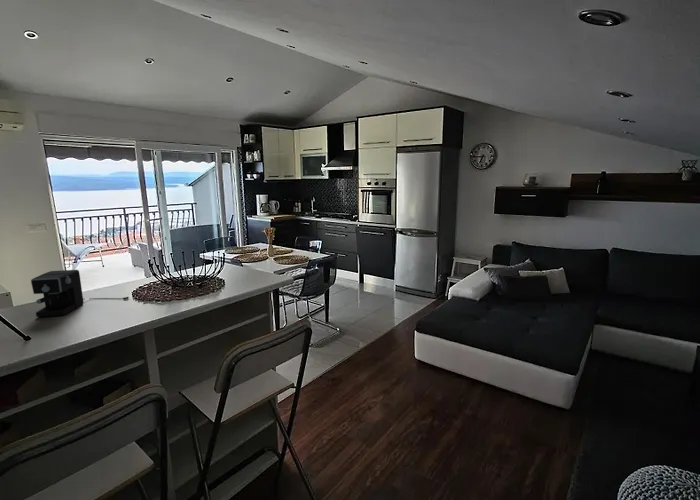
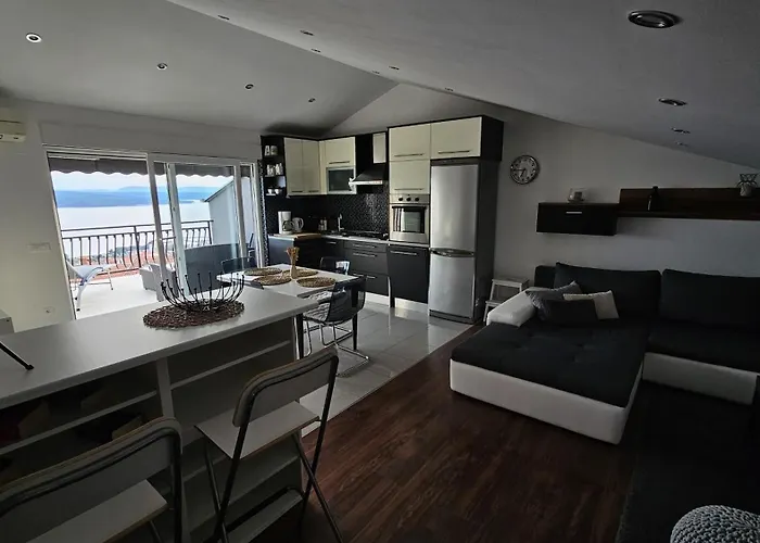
- coffee maker [30,269,129,318]
